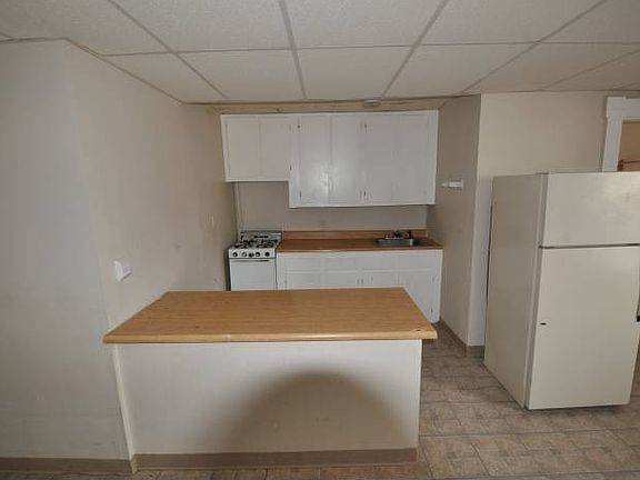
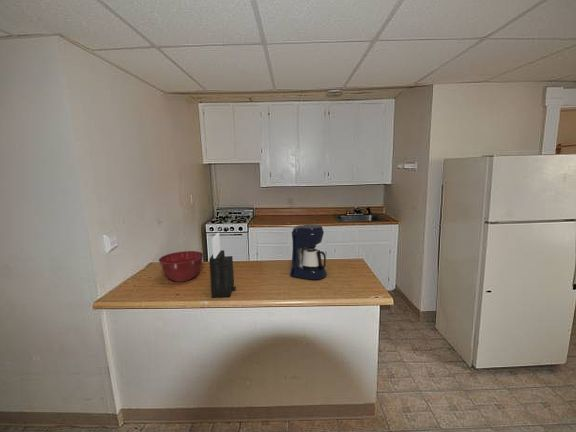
+ knife block [208,232,237,299]
+ coffee maker [289,223,328,280]
+ mixing bowl [158,250,204,283]
